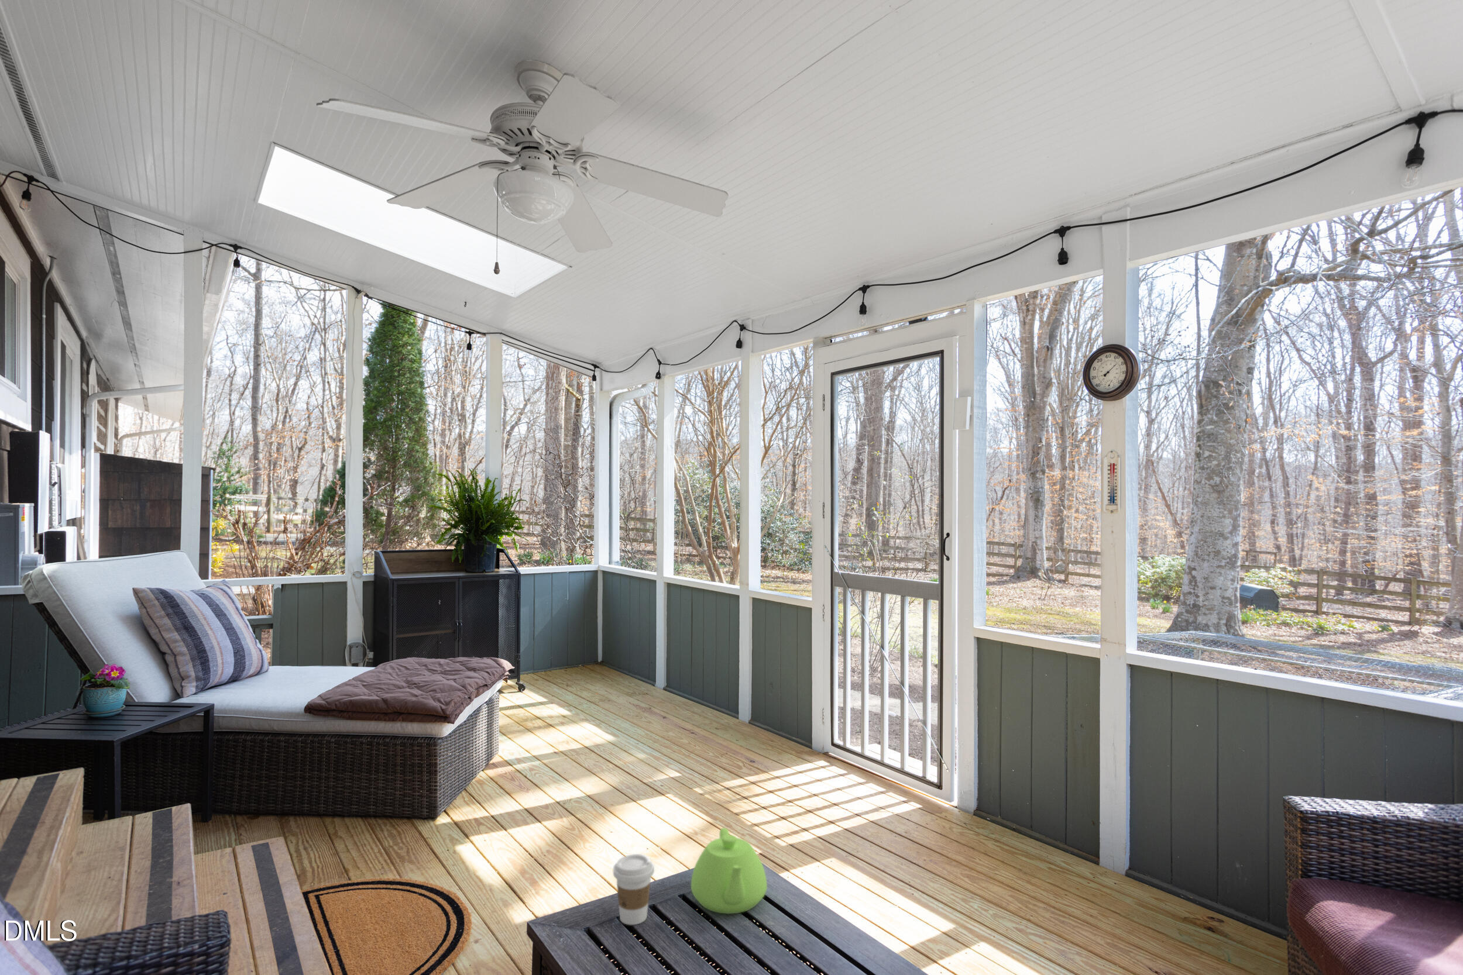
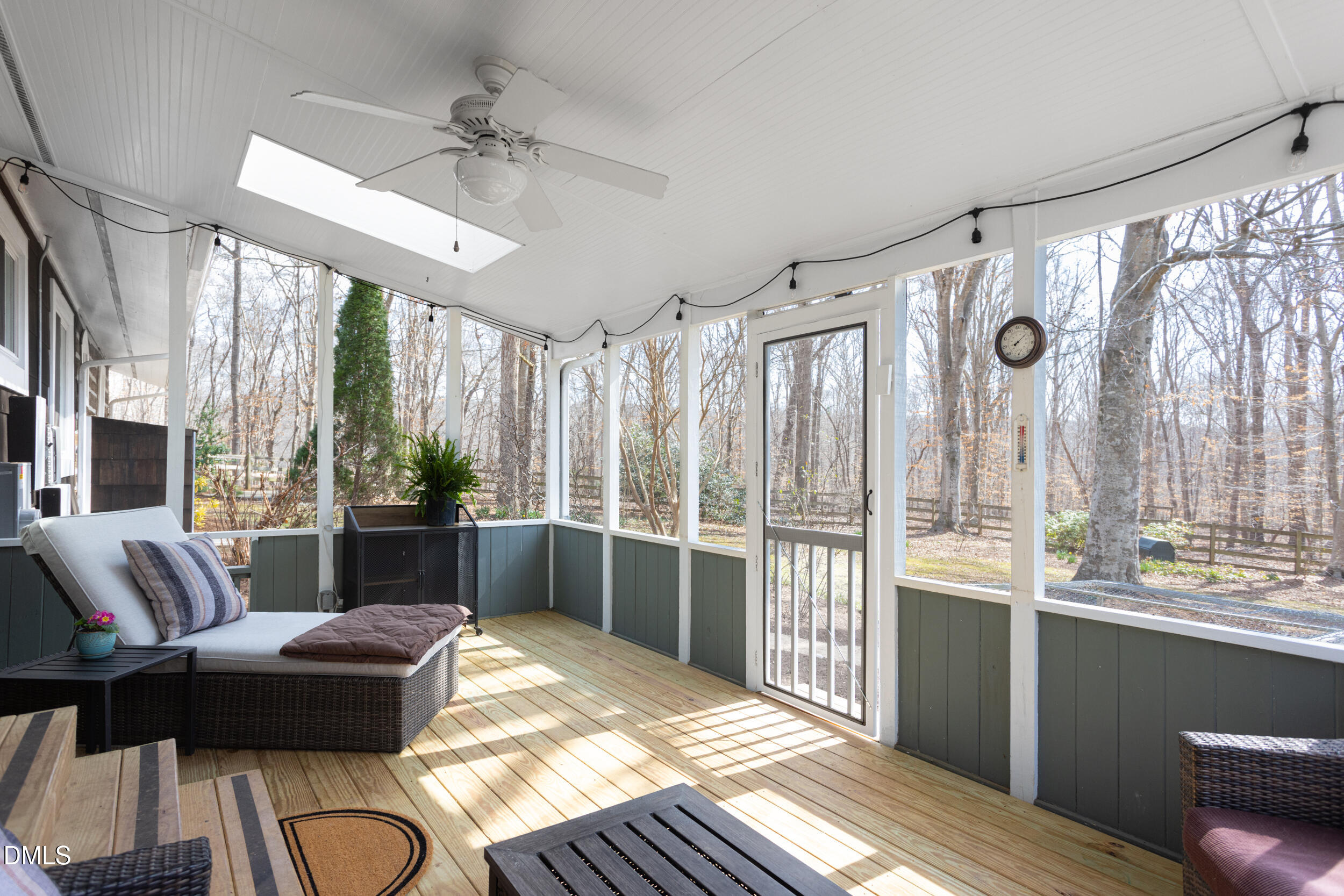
- teapot [690,827,767,915]
- coffee cup [613,853,655,925]
